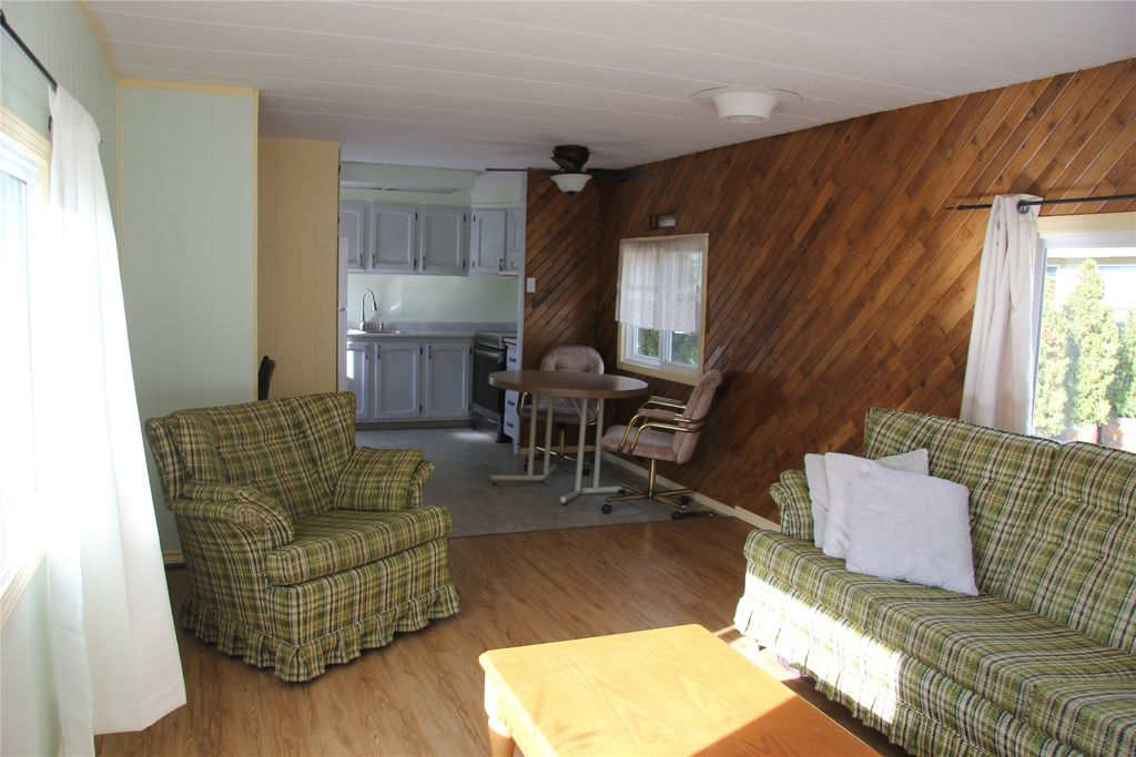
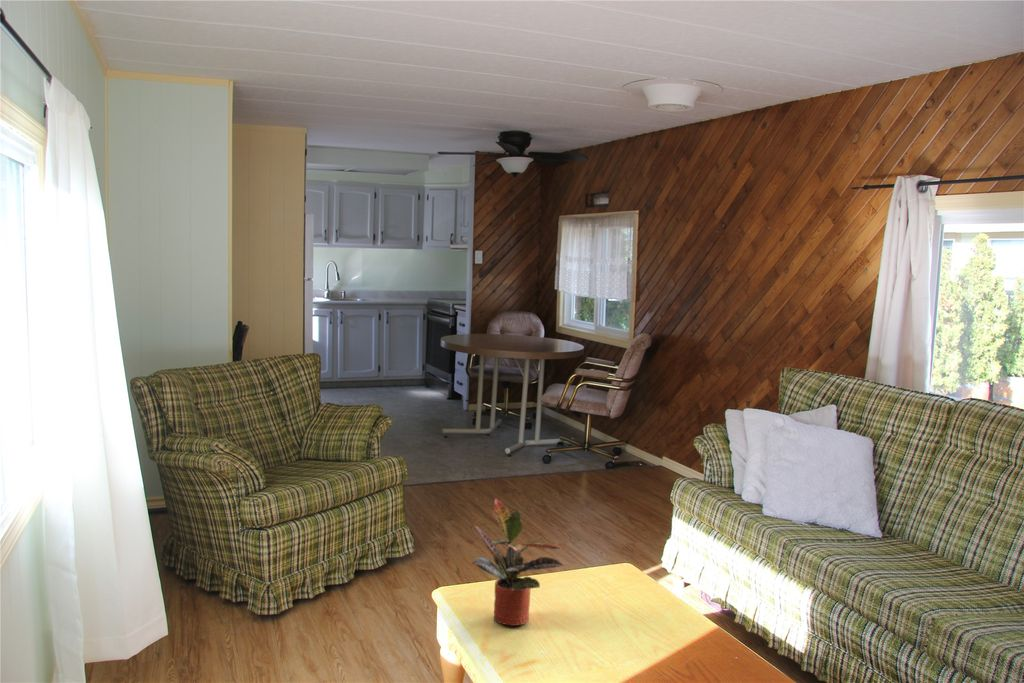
+ potted plant [471,497,566,627]
